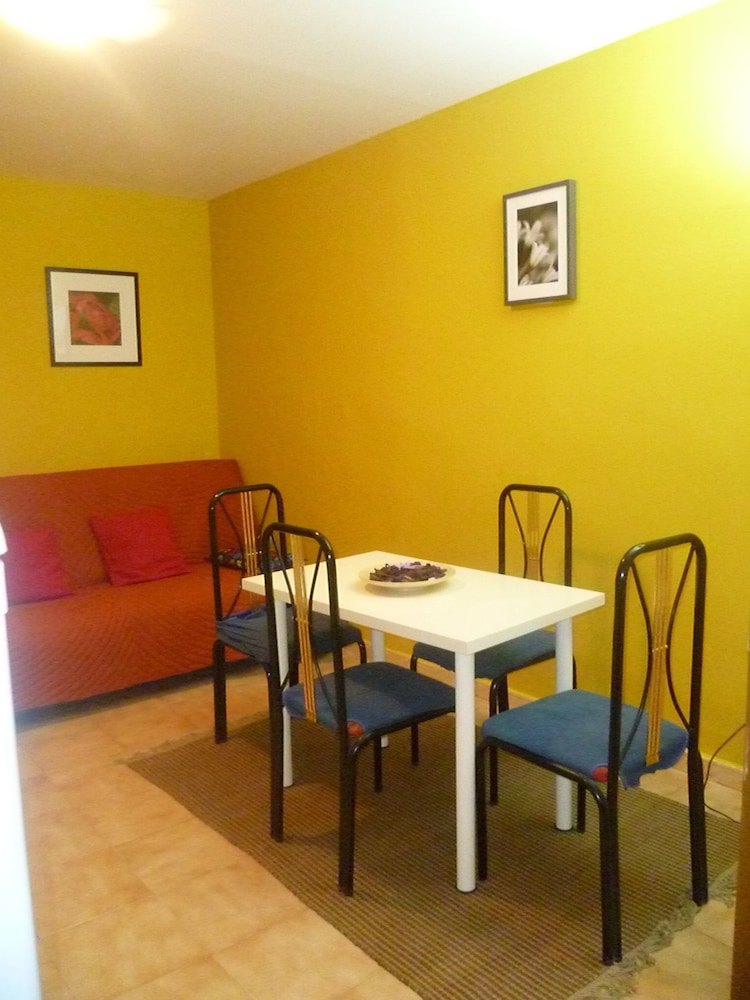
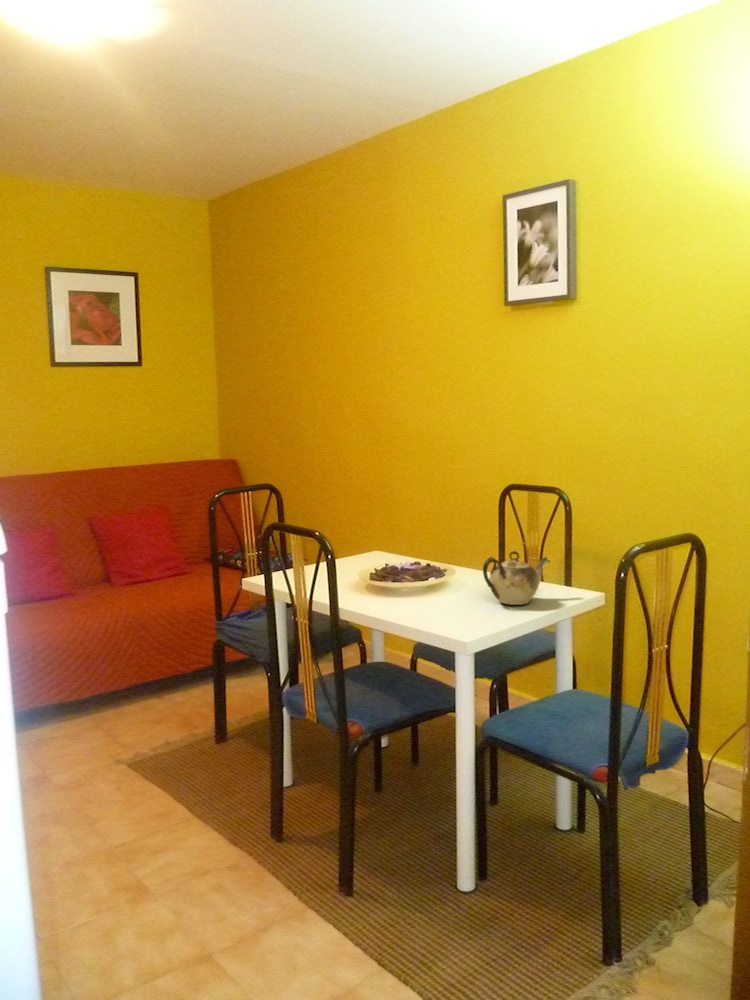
+ teapot [482,550,551,606]
